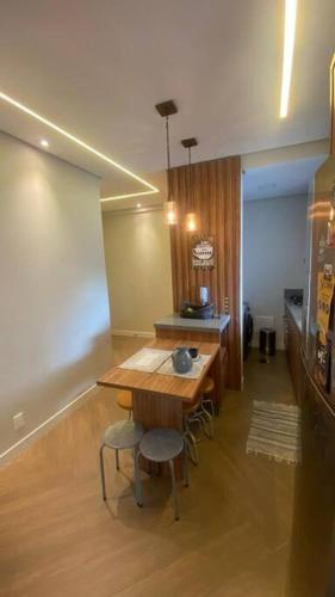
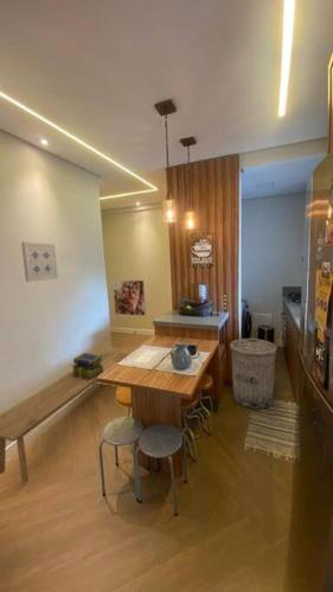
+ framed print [111,279,147,316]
+ stack of books [70,352,103,381]
+ bench [0,350,129,485]
+ trash can [229,337,278,410]
+ wall art [20,240,59,283]
